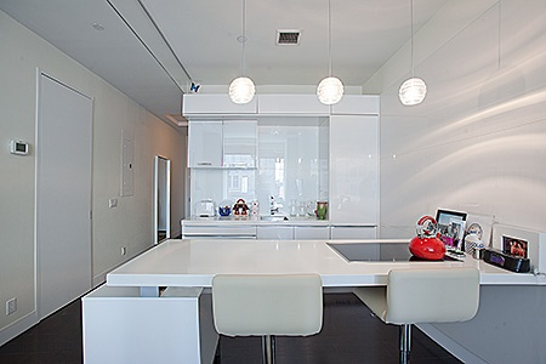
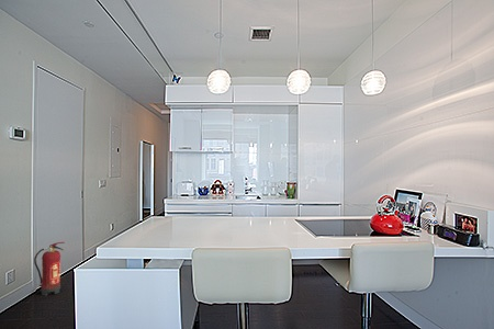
+ fire extinguisher [33,241,66,297]
